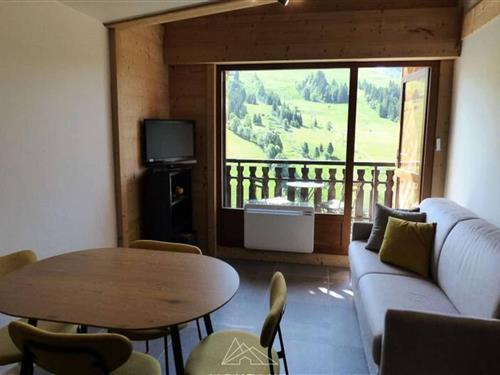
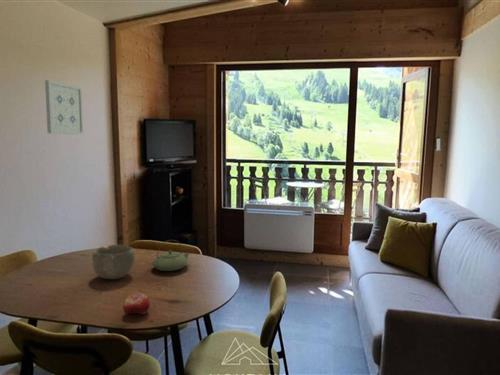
+ teapot [151,239,191,272]
+ wall art [44,79,85,136]
+ bowl [91,244,136,280]
+ fruit [122,291,151,315]
